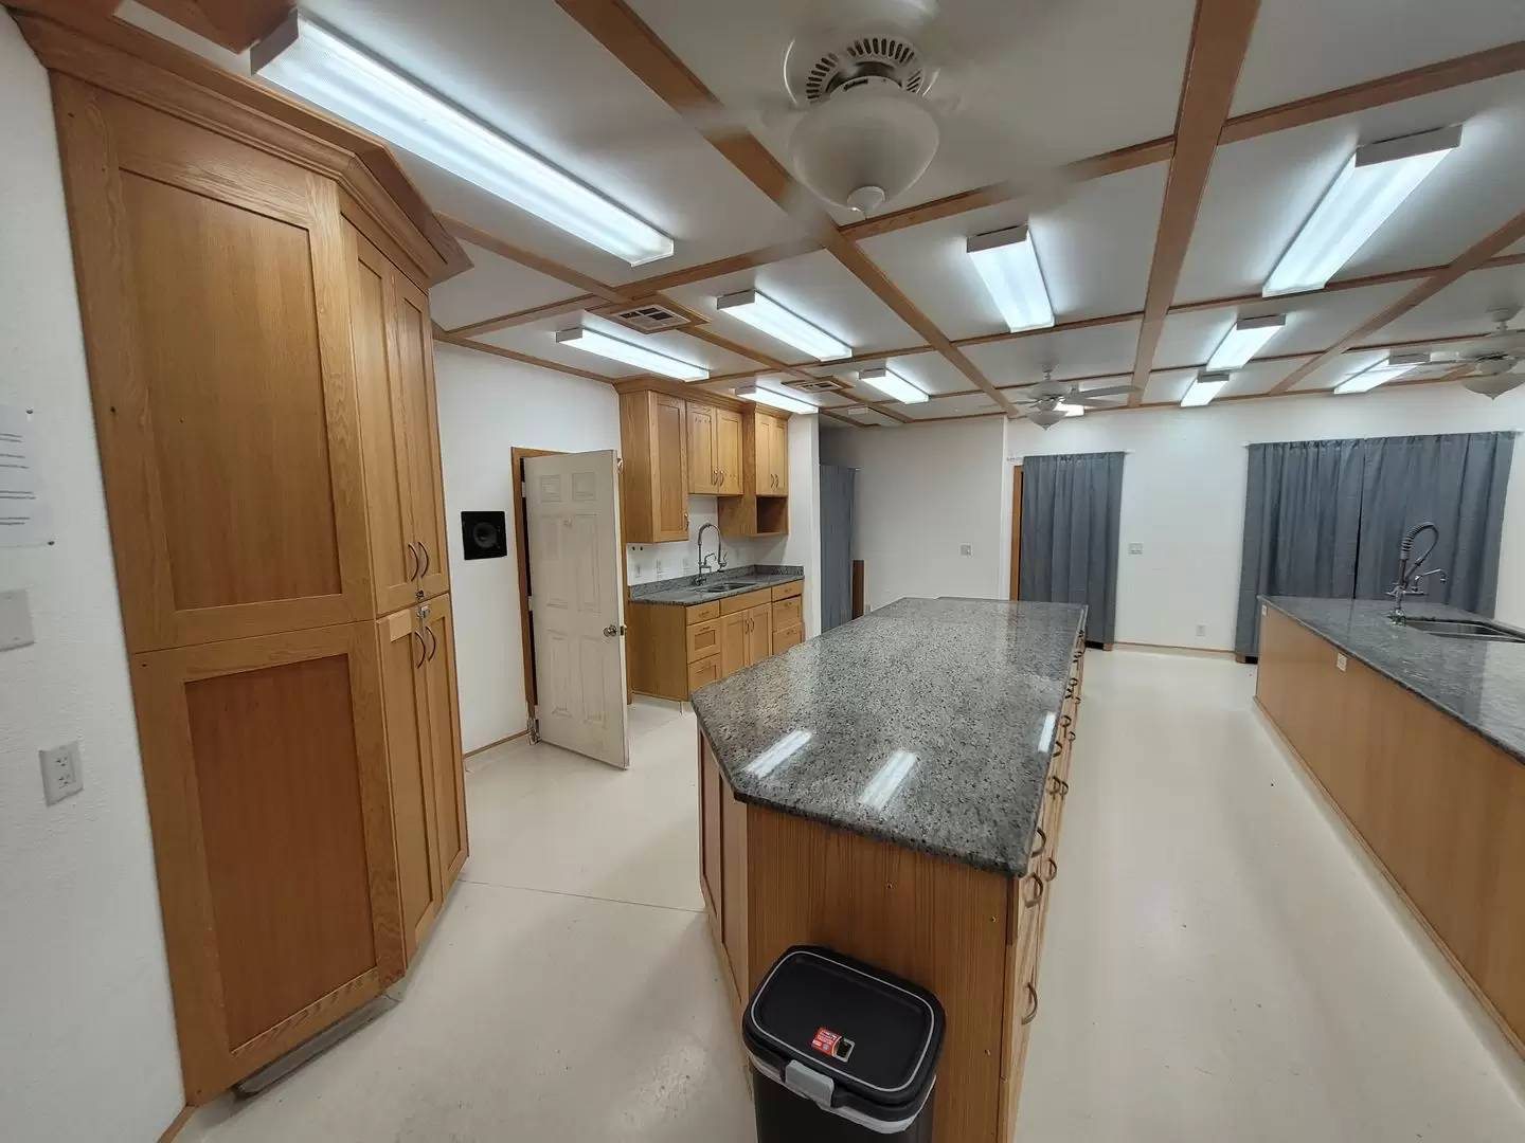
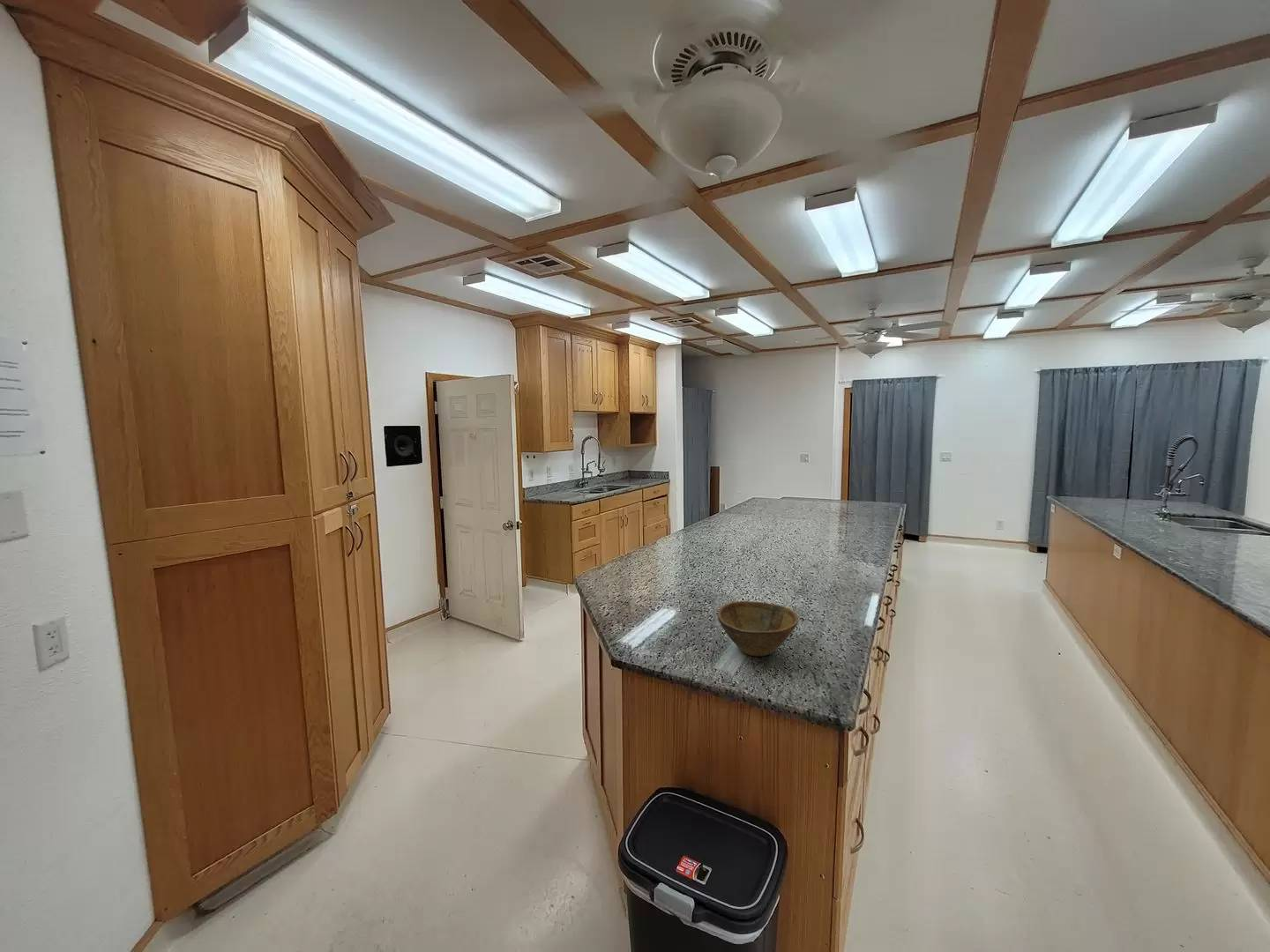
+ bowl [716,600,799,657]
